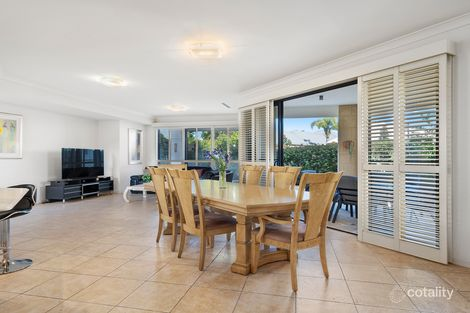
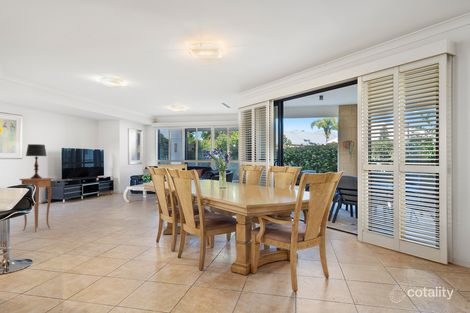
+ side table [19,177,54,233]
+ table lamp [25,143,48,179]
